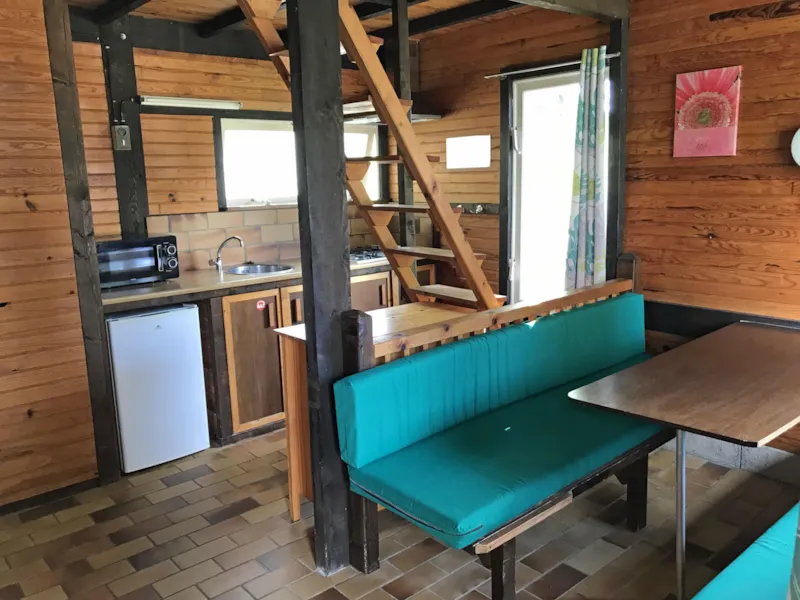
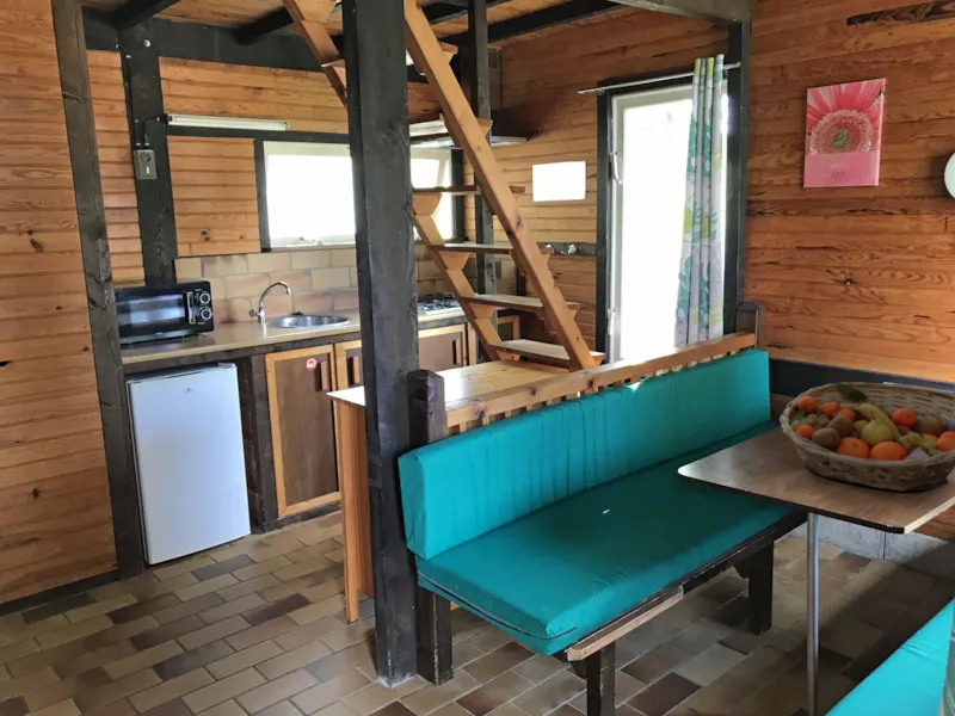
+ fruit basket [778,381,955,493]
